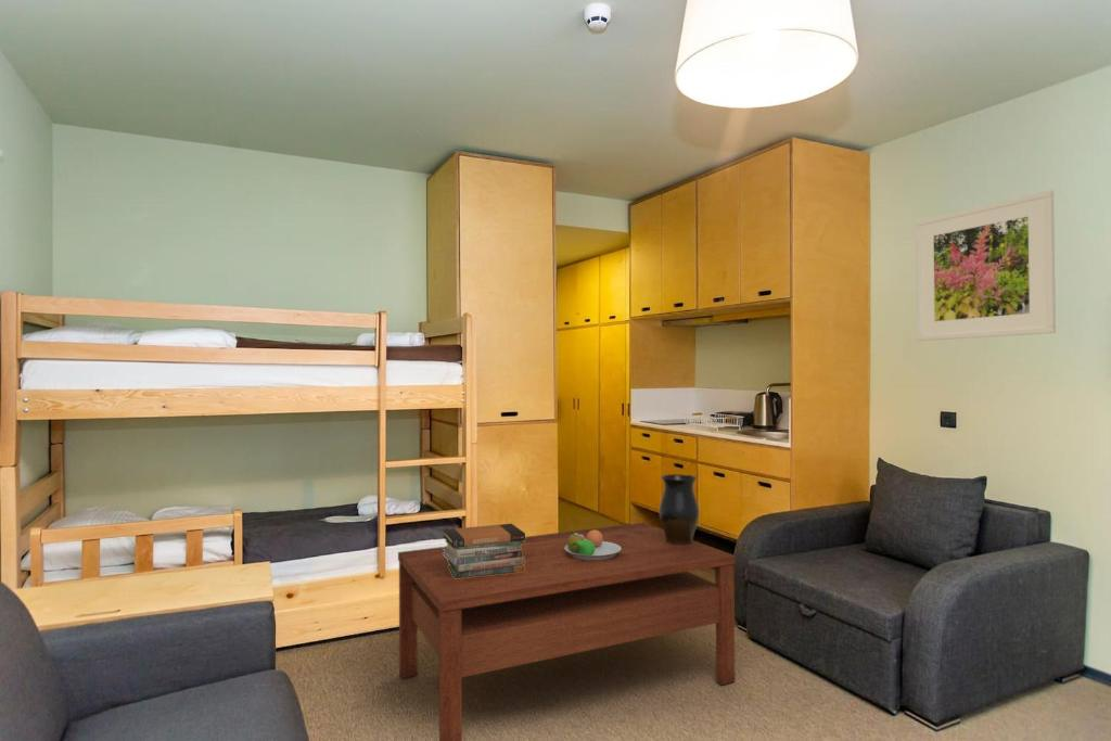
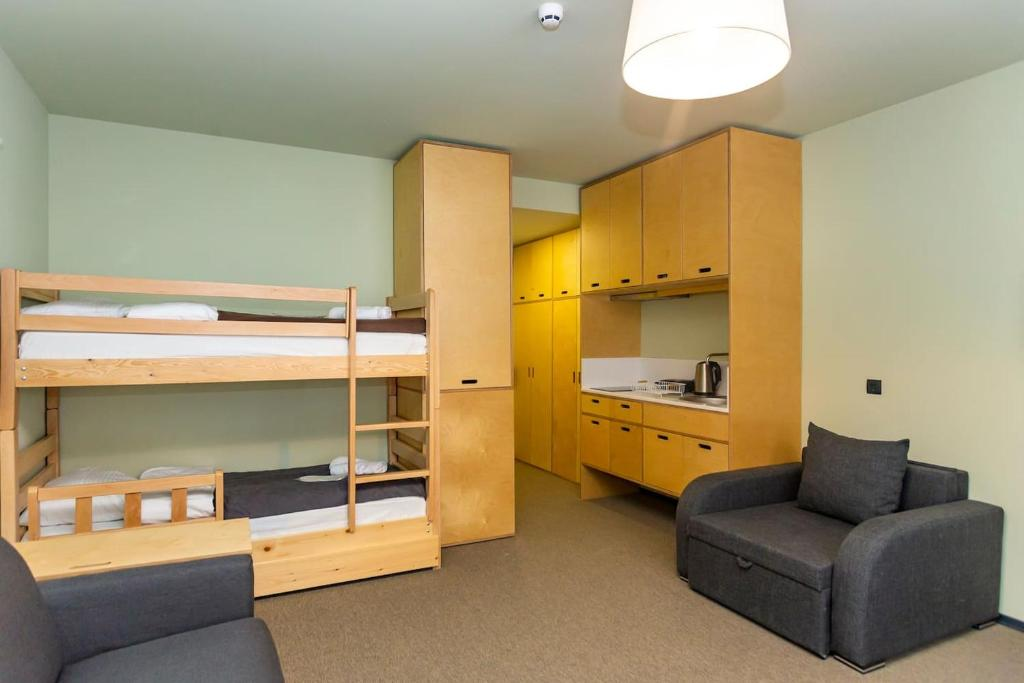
- fruit bowl [564,529,622,560]
- vase [659,473,701,545]
- book stack [443,523,526,578]
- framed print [915,189,1057,342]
- coffee table [397,522,736,741]
